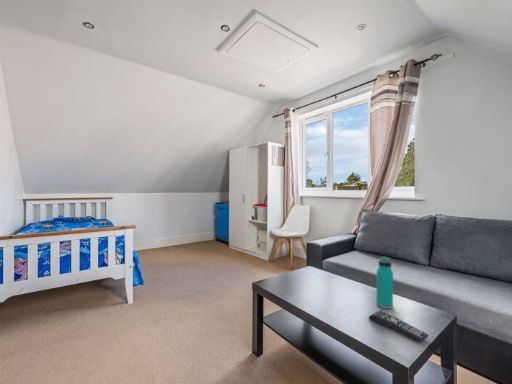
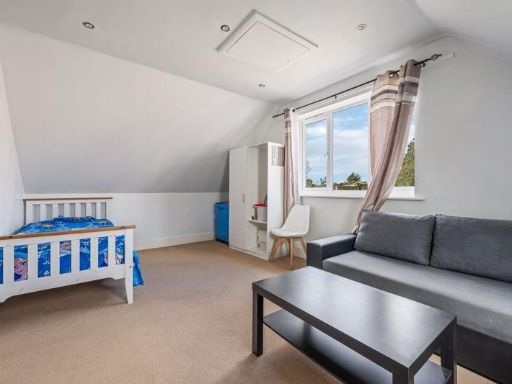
- remote control [368,310,430,343]
- water bottle [375,255,394,310]
